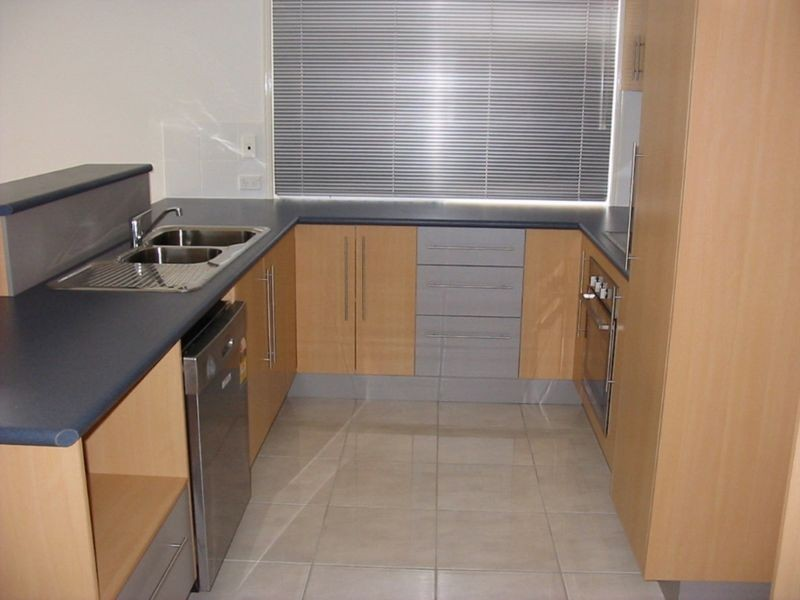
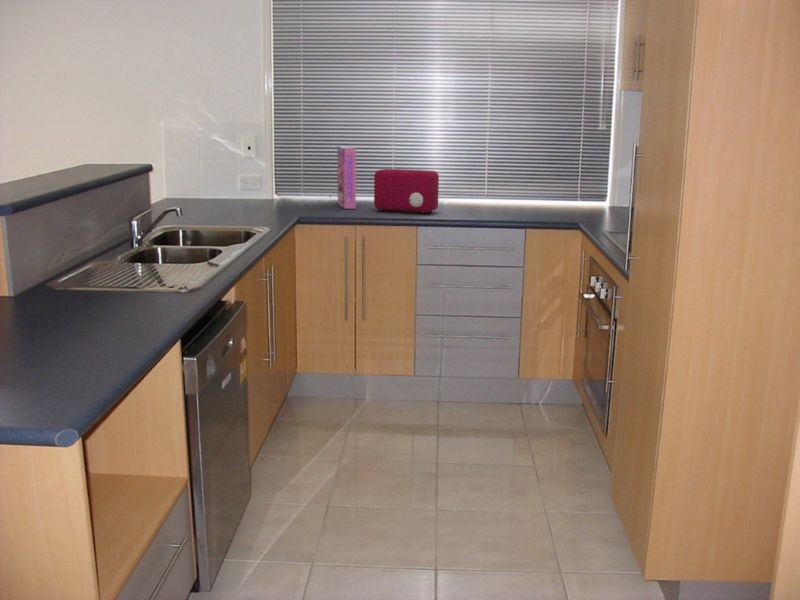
+ cereal box [337,145,357,210]
+ toaster [373,168,440,215]
